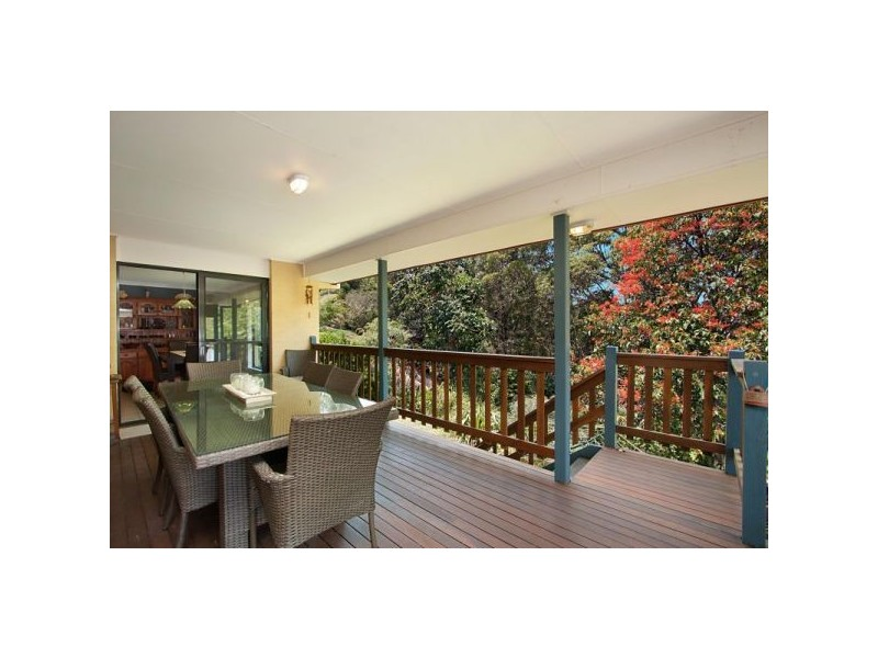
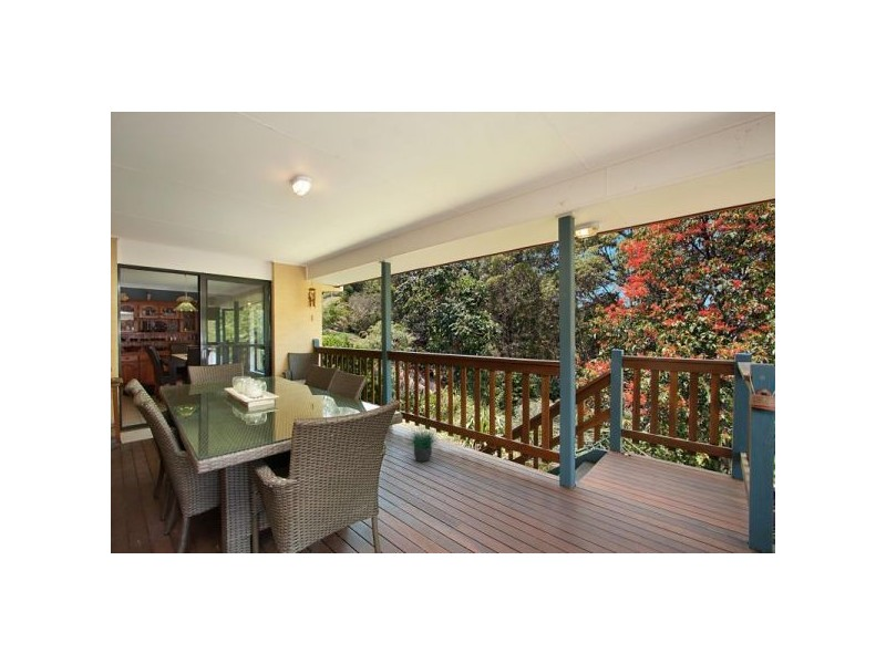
+ potted plant [404,418,441,463]
